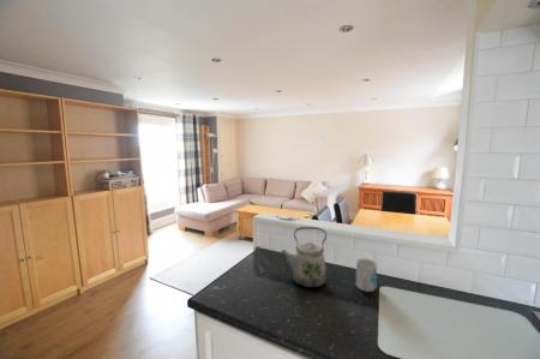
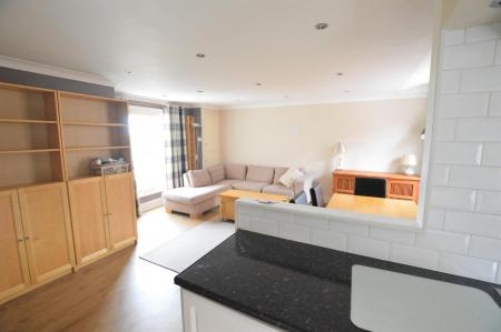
- mug [355,257,378,293]
- kettle [280,226,328,288]
